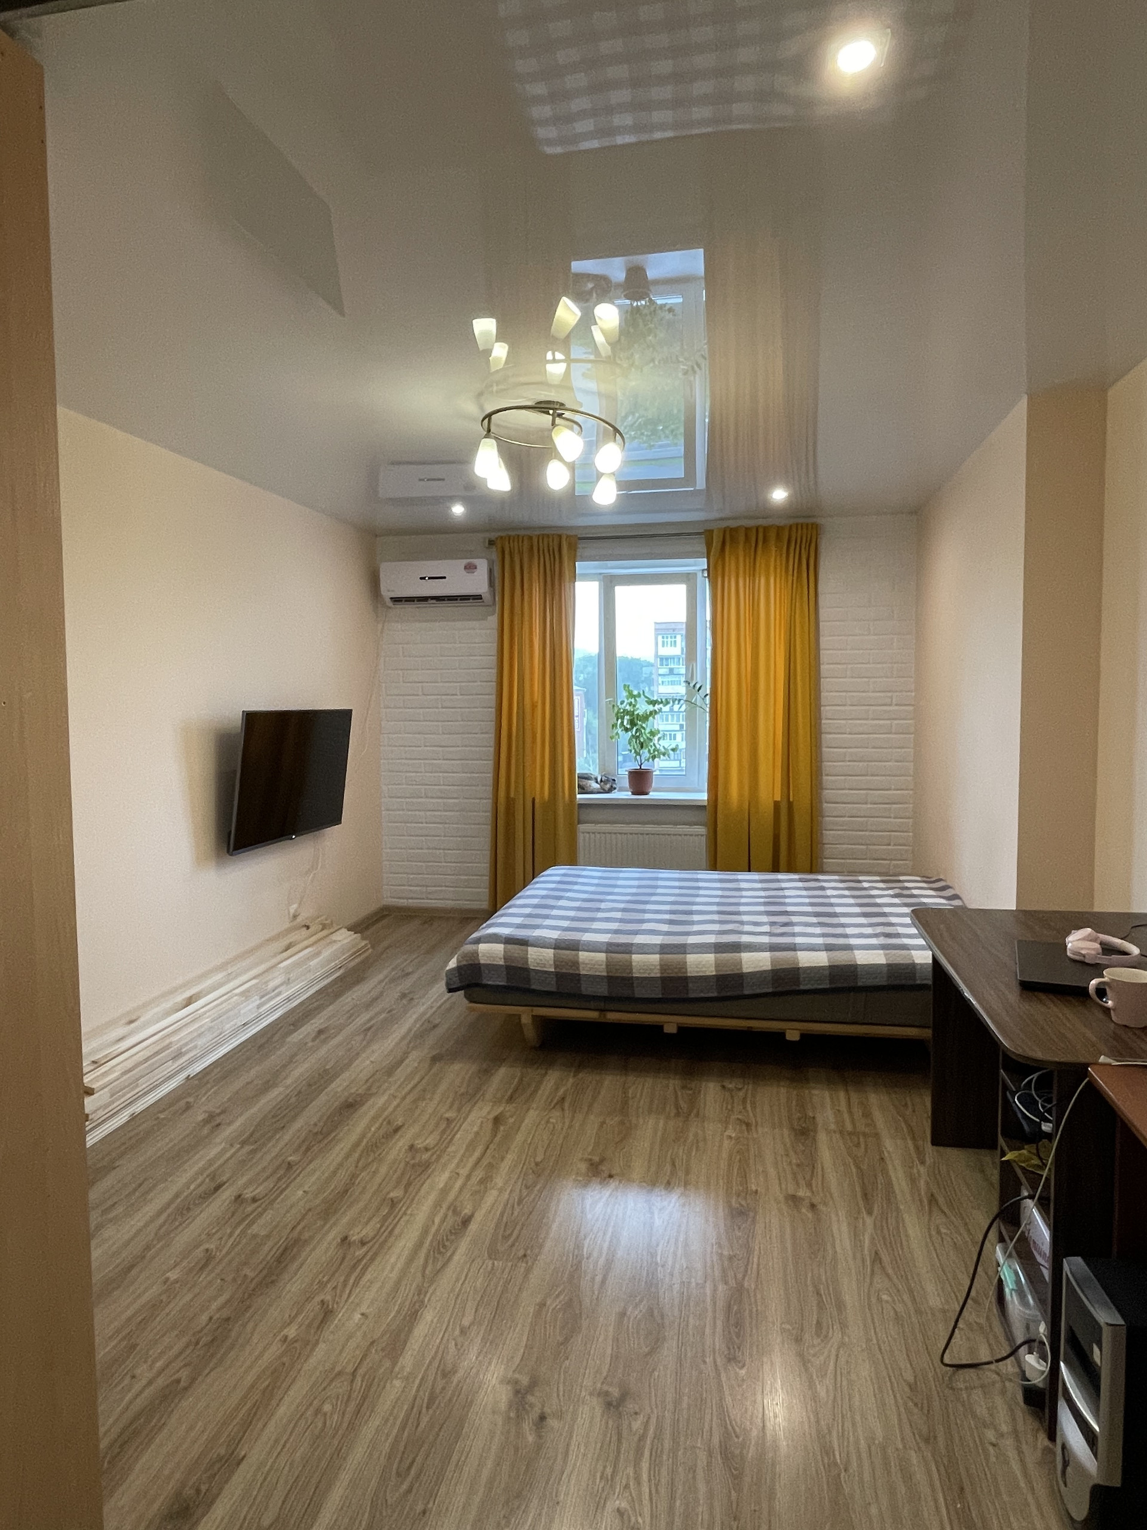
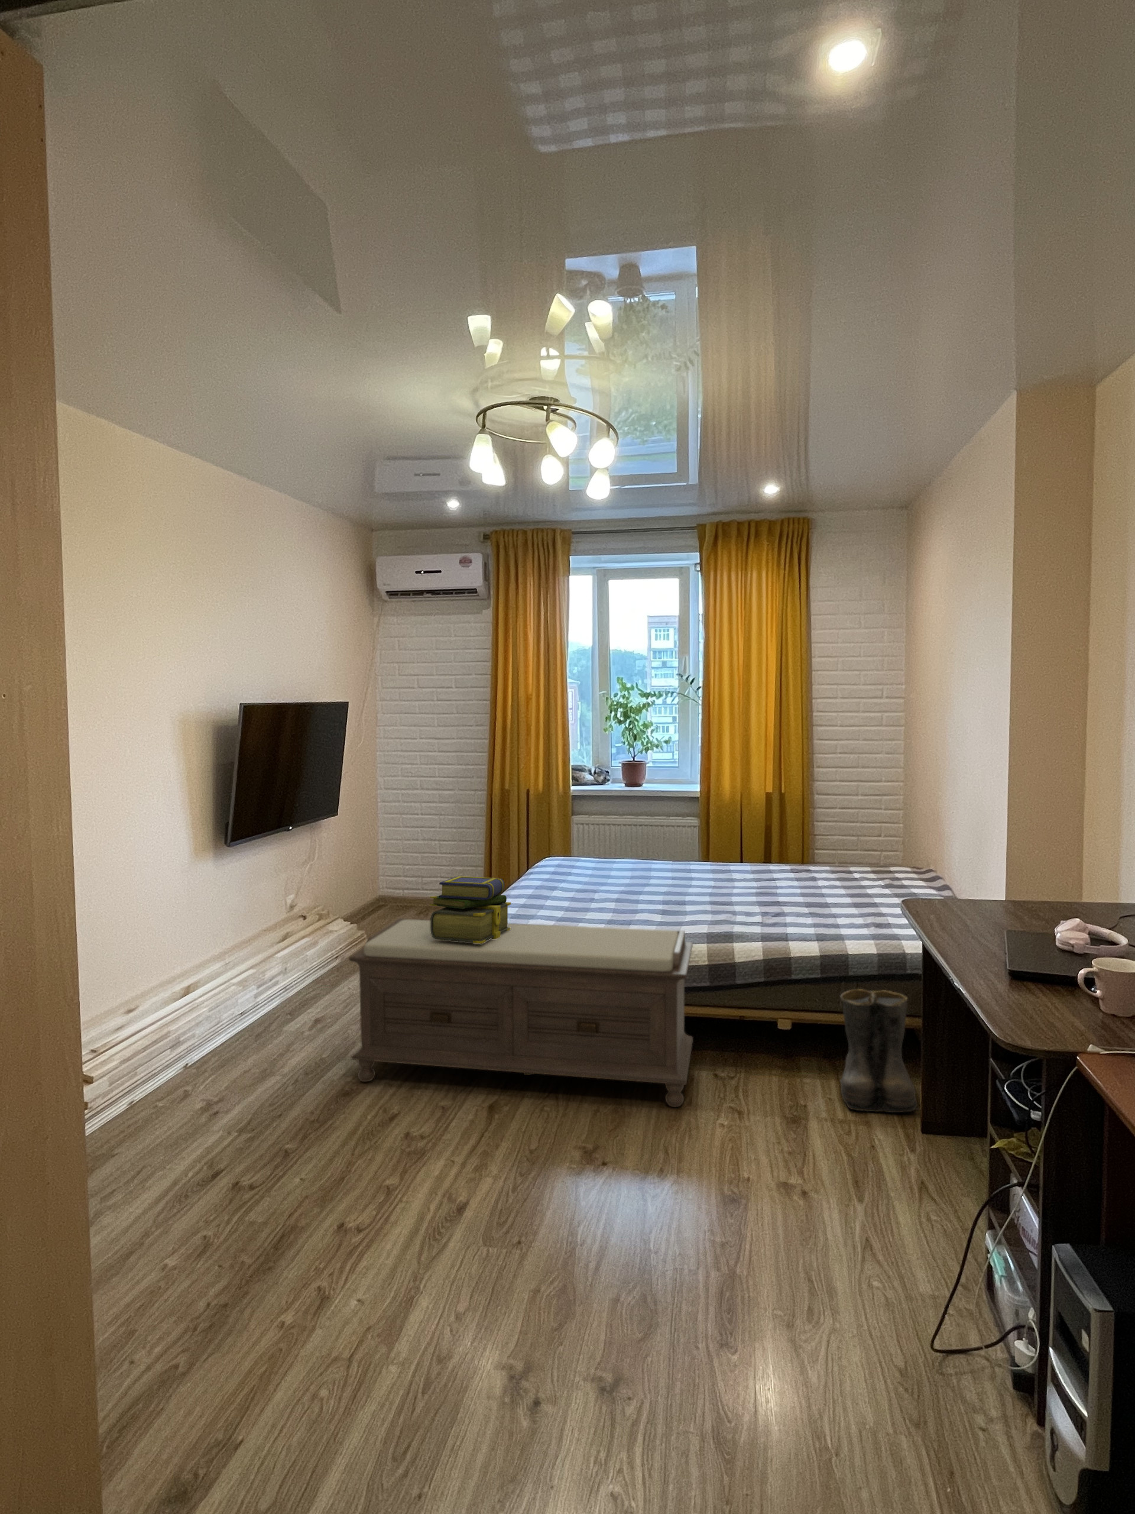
+ stack of books [429,876,511,944]
+ bench [348,918,694,1107]
+ boots [839,988,920,1113]
